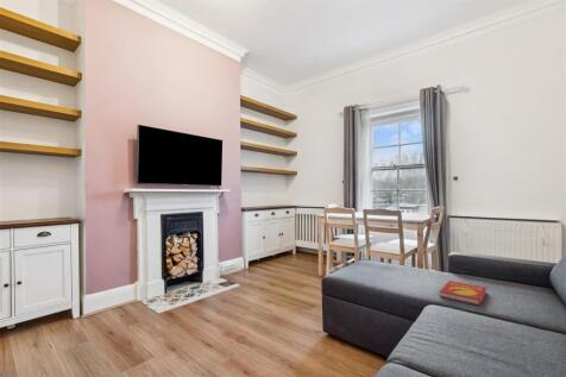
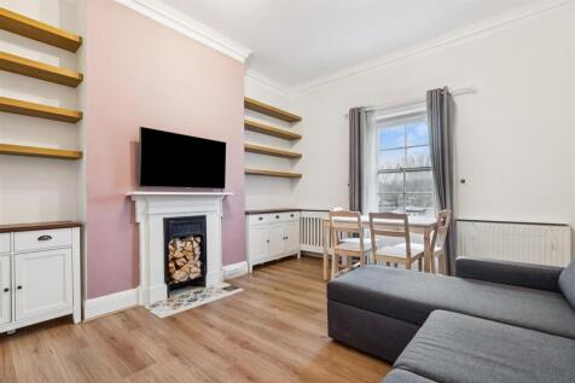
- book [439,279,488,307]
